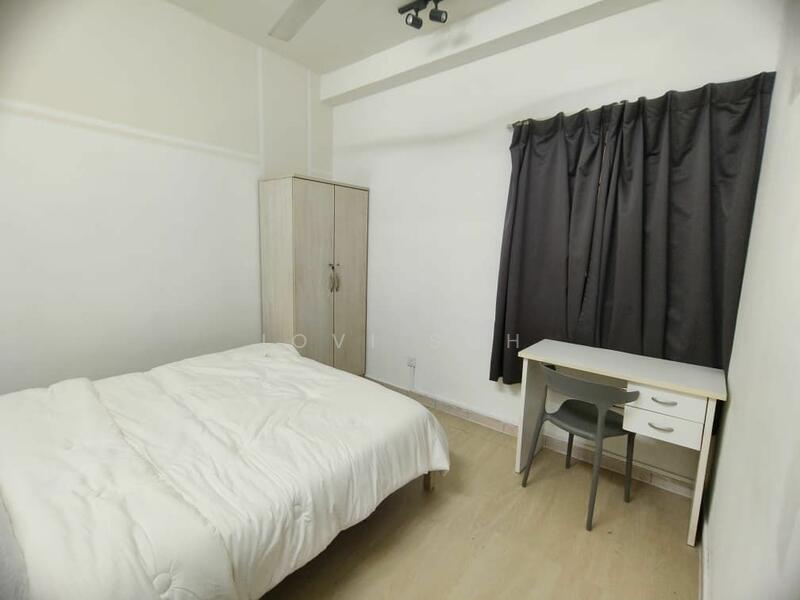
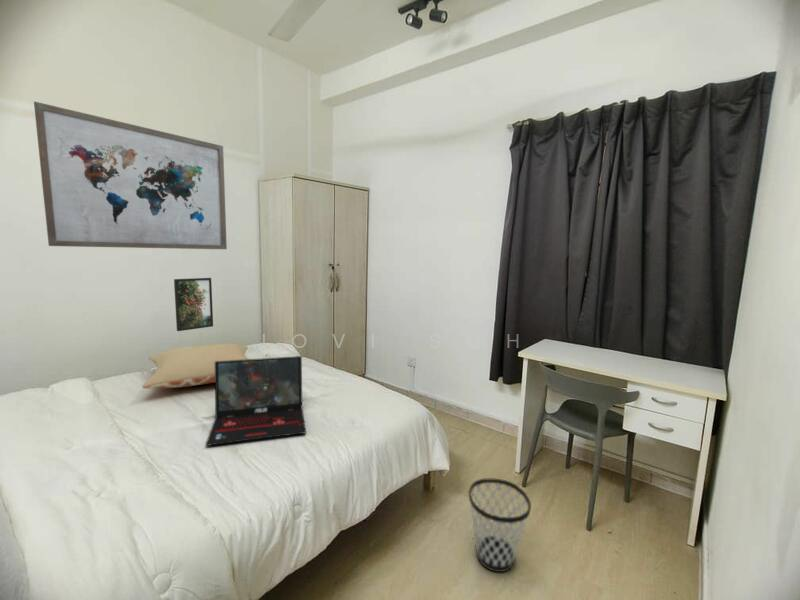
+ laptop [205,355,307,447]
+ wall art [33,100,228,250]
+ wastebasket [468,478,532,573]
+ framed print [173,277,214,332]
+ pillow [142,342,249,389]
